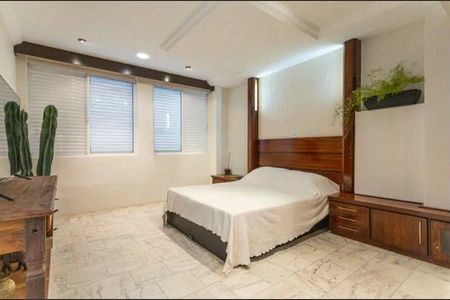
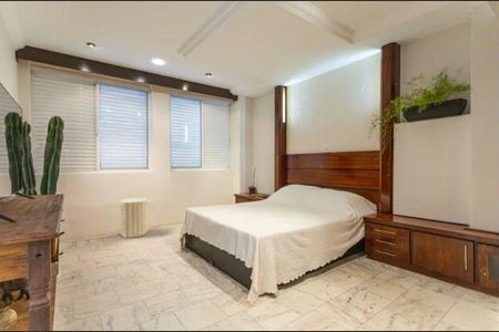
+ laundry hamper [116,194,150,239]
